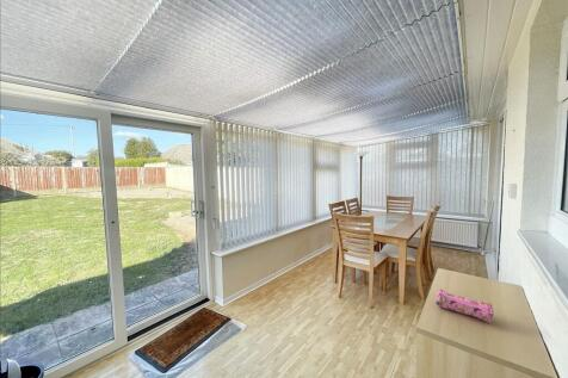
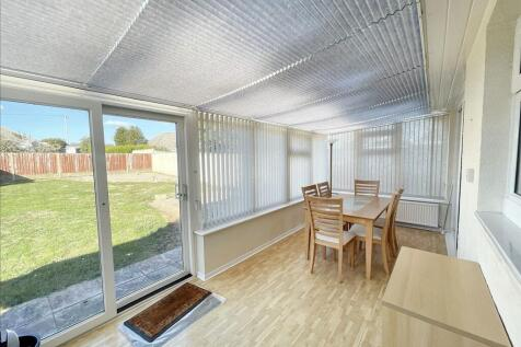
- pencil case [434,287,495,324]
